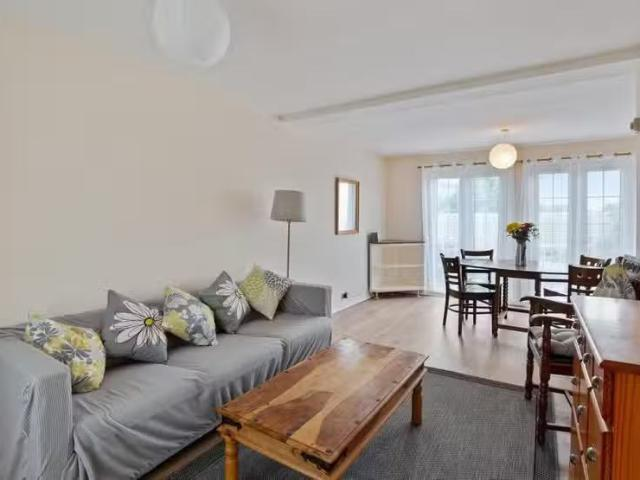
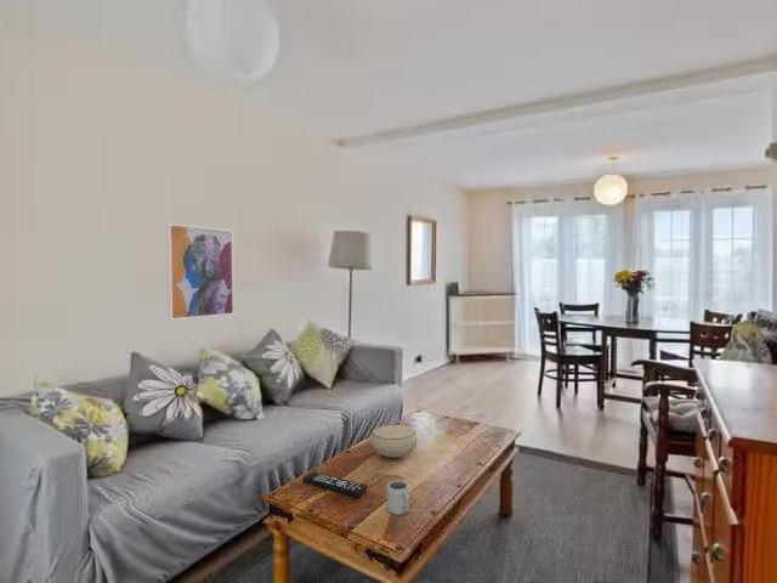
+ cup [385,480,410,516]
+ remote control [302,471,368,498]
+ bowl [369,424,419,459]
+ wall art [165,222,236,321]
